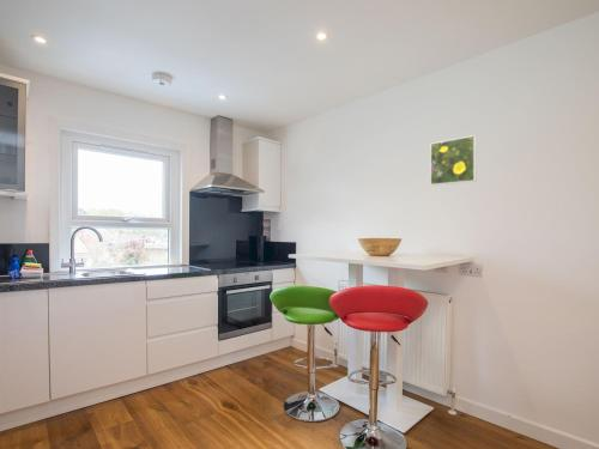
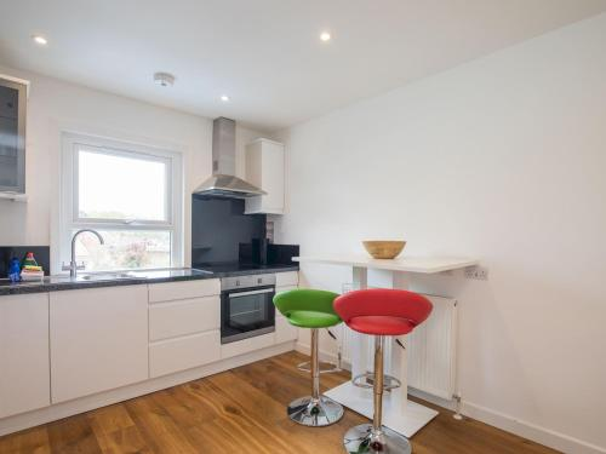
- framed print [429,134,478,187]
